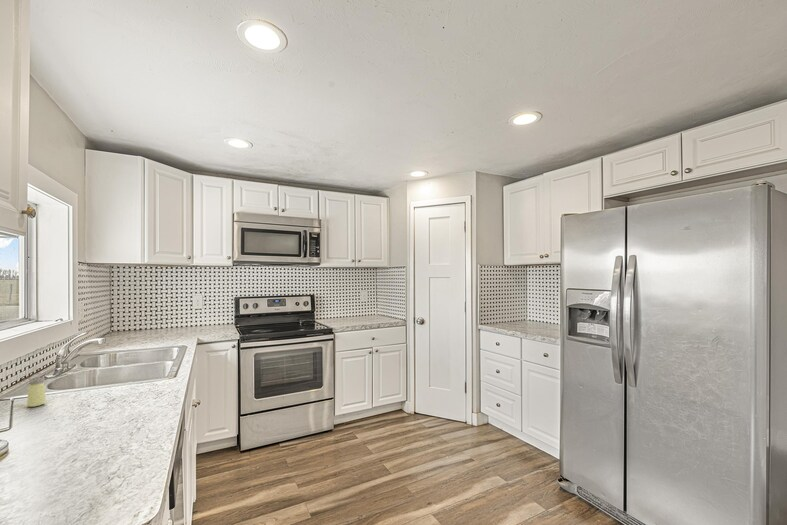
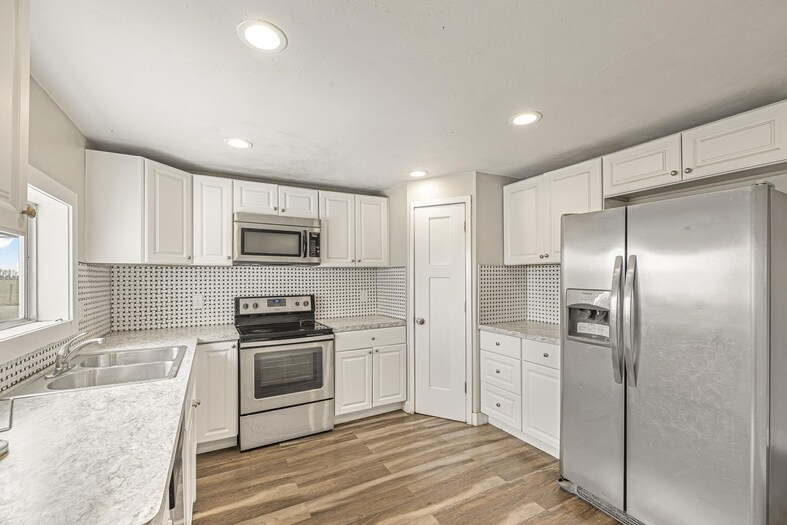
- saltshaker [26,376,47,408]
